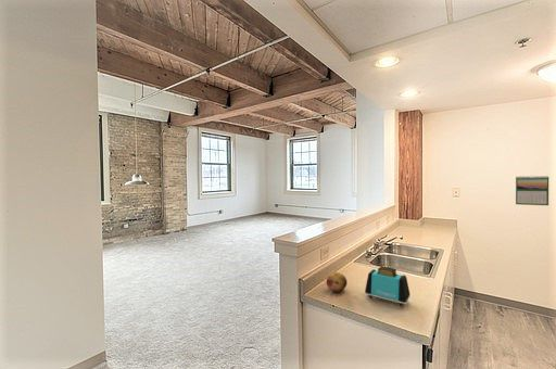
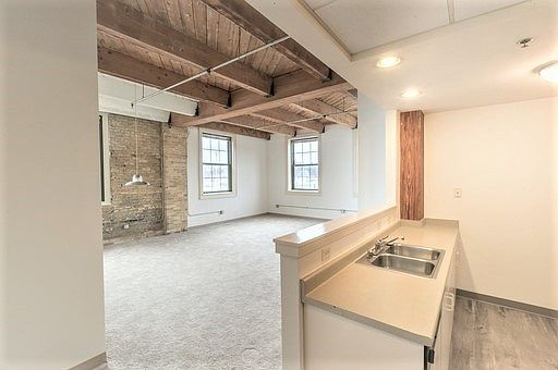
- fruit [326,271,348,293]
- toaster [364,266,412,307]
- calendar [515,175,549,206]
